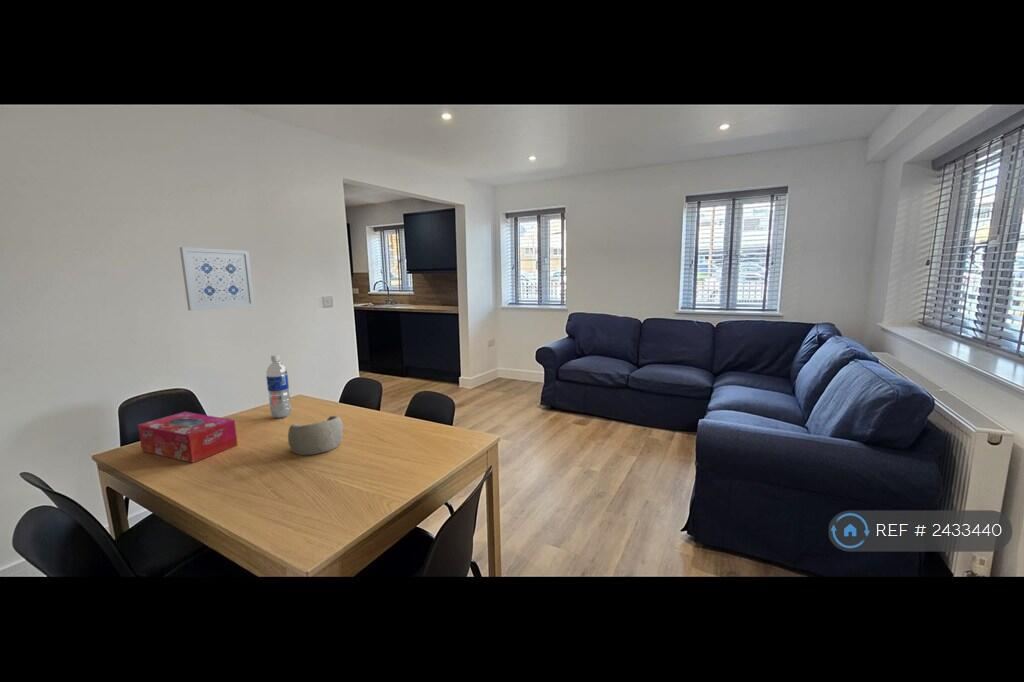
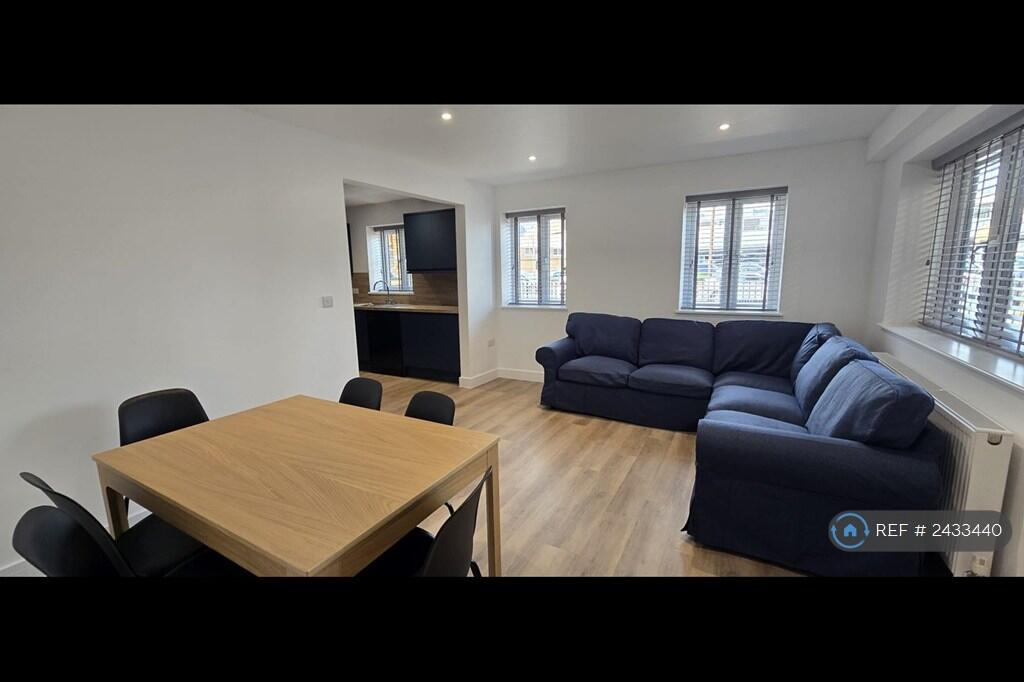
- decorative bowl [287,415,344,456]
- tissue box [137,411,239,464]
- water bottle [265,354,292,419]
- wall art [179,246,256,311]
